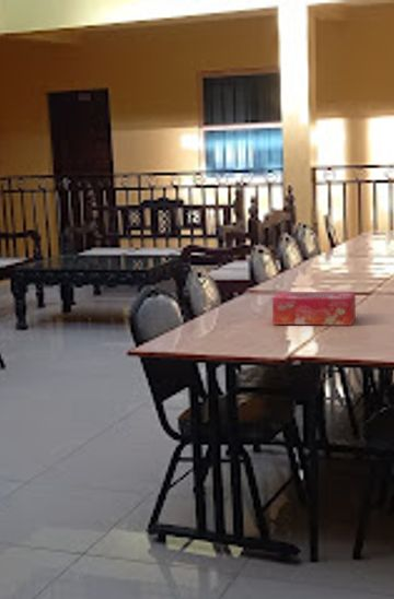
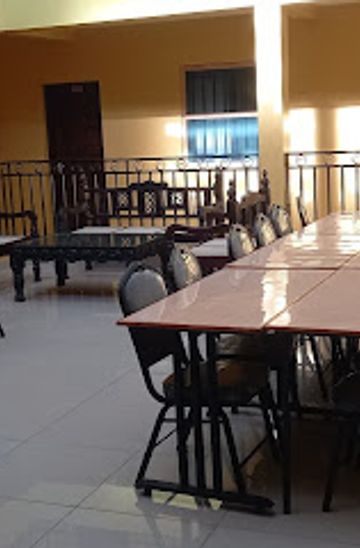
- tissue box [271,291,357,327]
